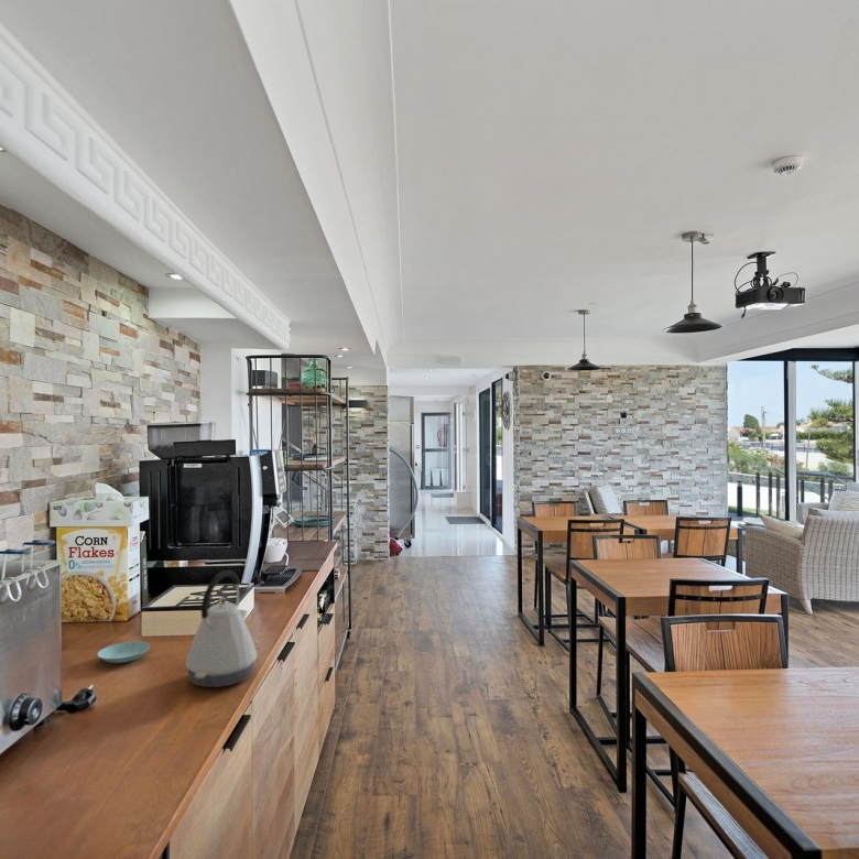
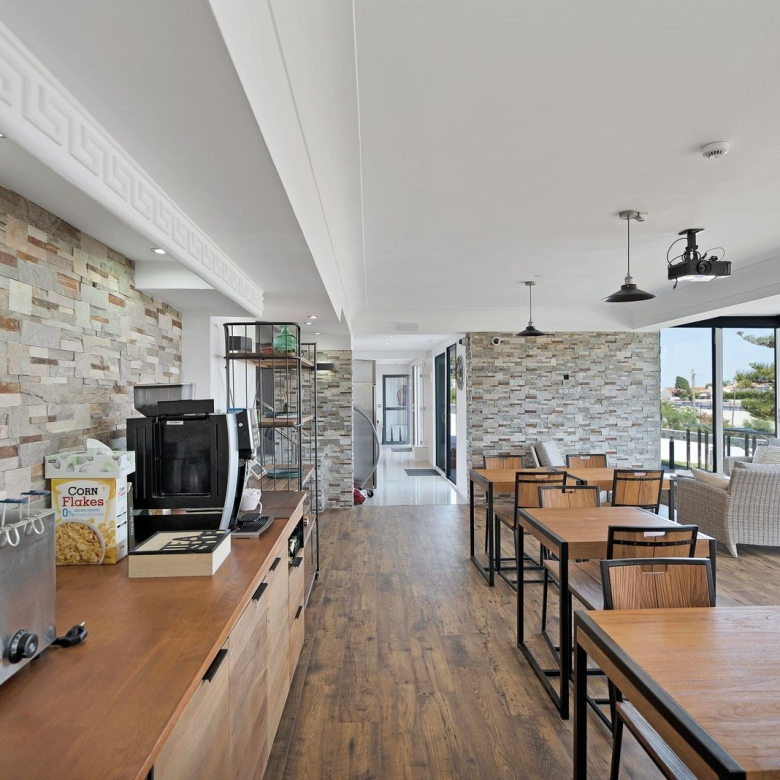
- kettle [185,569,258,688]
- saucer [96,641,151,664]
